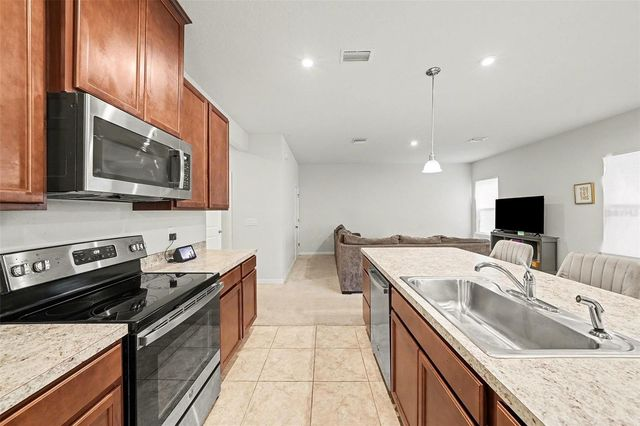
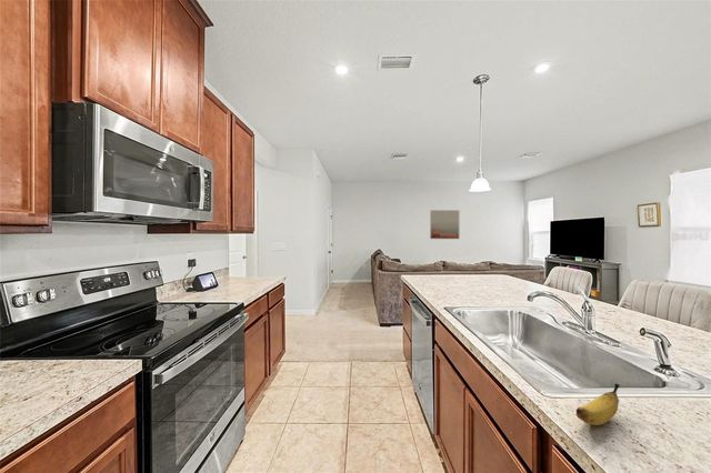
+ wall art [429,209,460,240]
+ banana [575,383,621,426]
